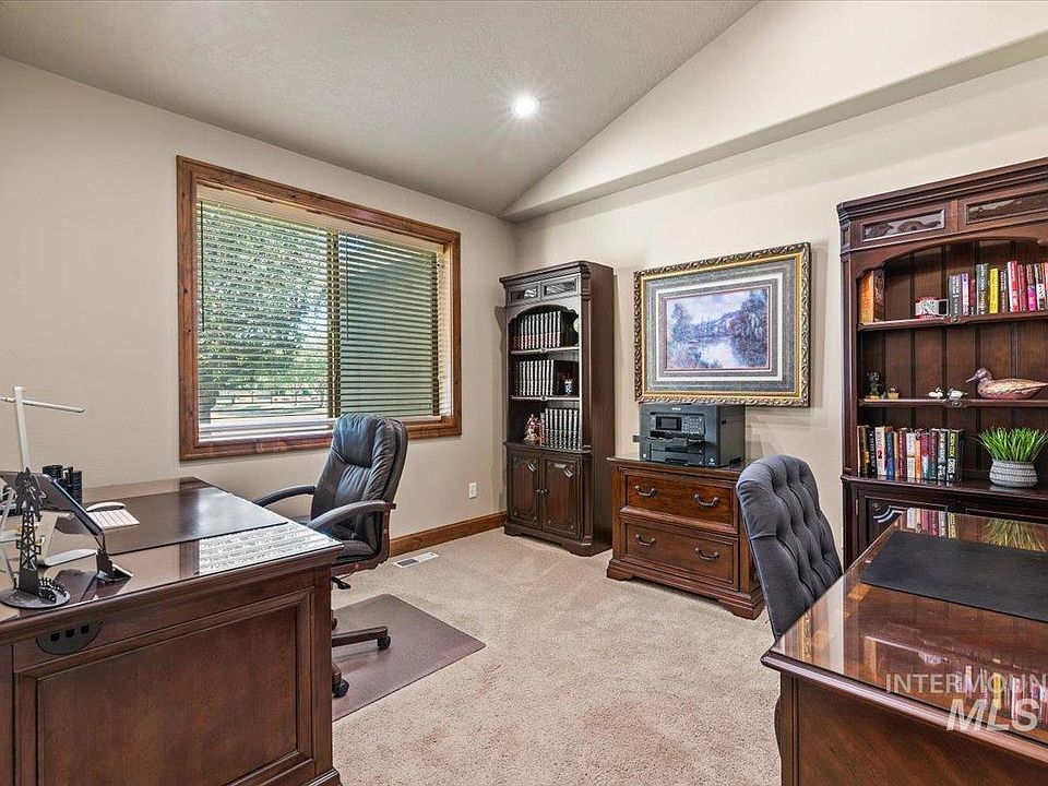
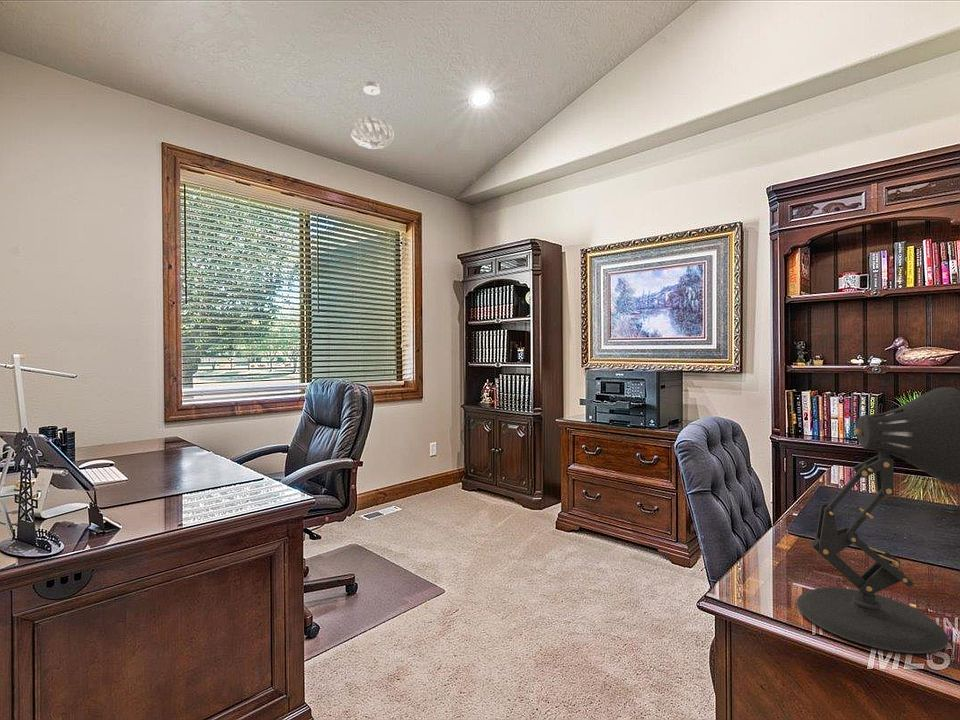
+ desk lamp [796,386,960,654]
+ pendant light [349,80,395,150]
